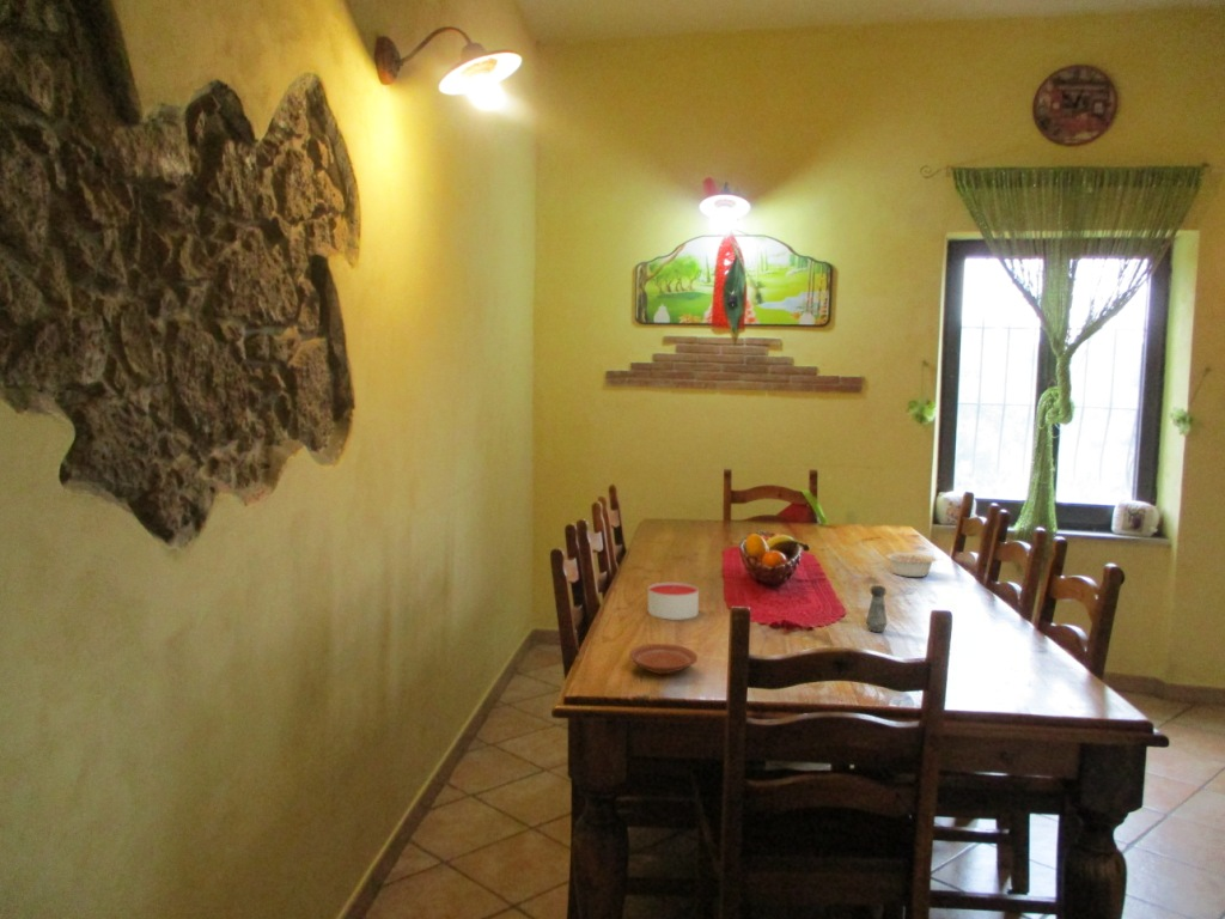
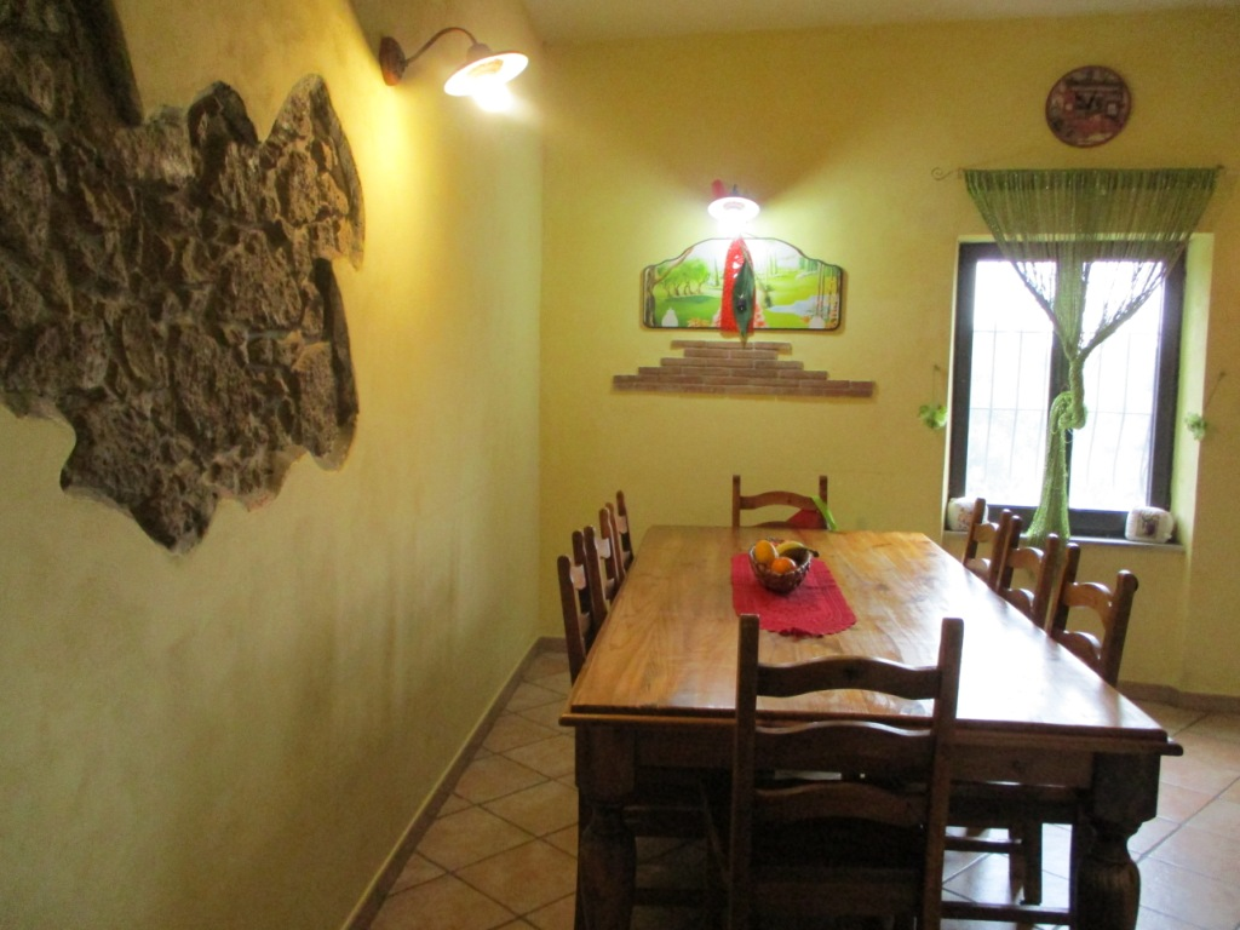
- candle [647,582,700,621]
- salt shaker [865,584,889,633]
- plate [628,643,699,675]
- legume [885,552,941,578]
